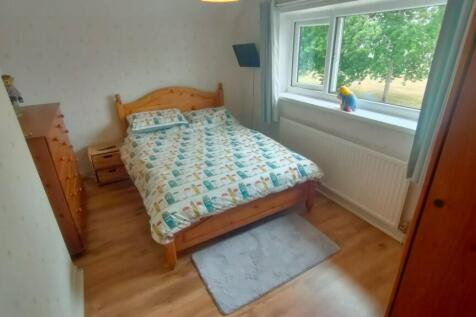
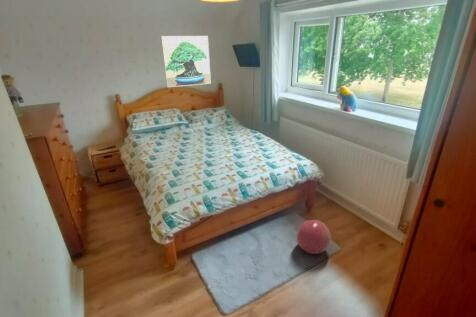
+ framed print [160,35,212,88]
+ ball [295,219,332,255]
